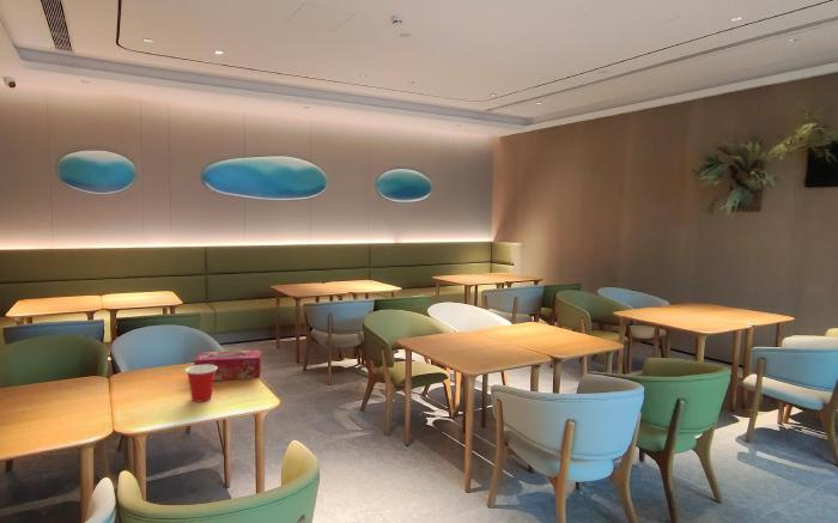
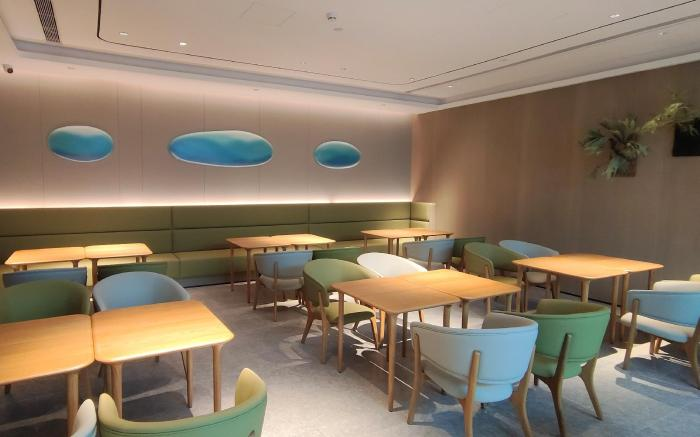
- cup [184,365,217,403]
- tissue box [193,349,262,382]
